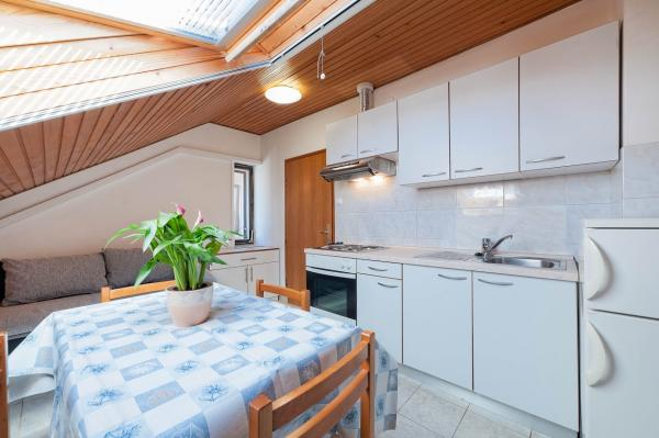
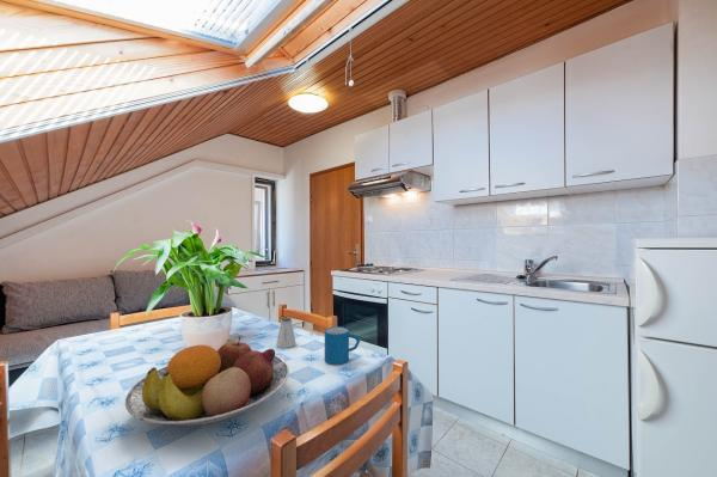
+ mug [324,325,361,366]
+ fruit bowl [124,336,290,427]
+ saltshaker [275,316,296,349]
